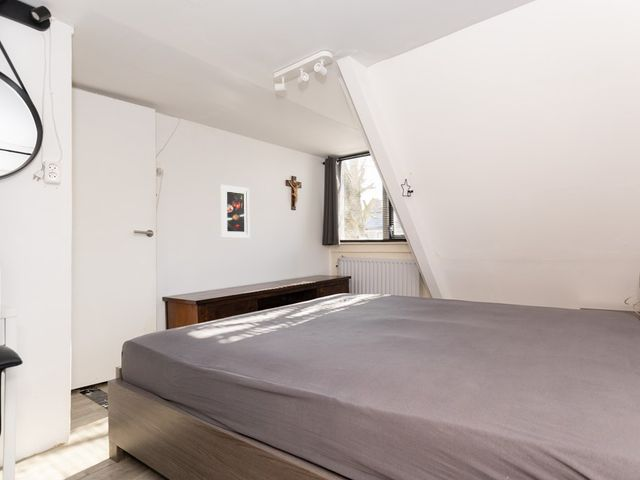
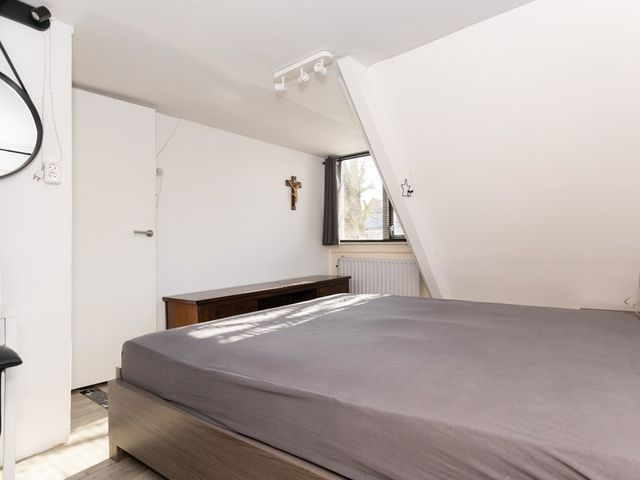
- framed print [220,184,250,239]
